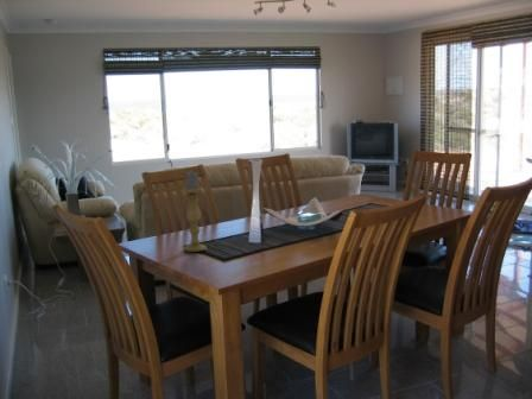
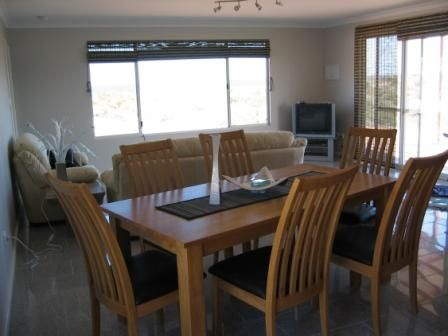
- candle holder [180,170,208,253]
